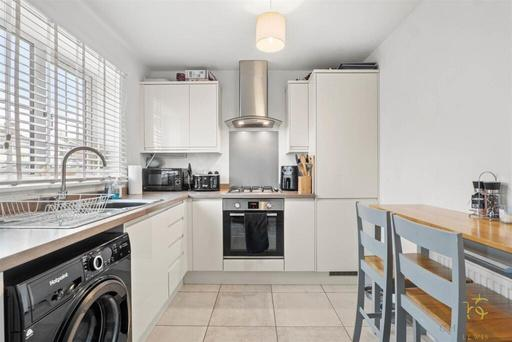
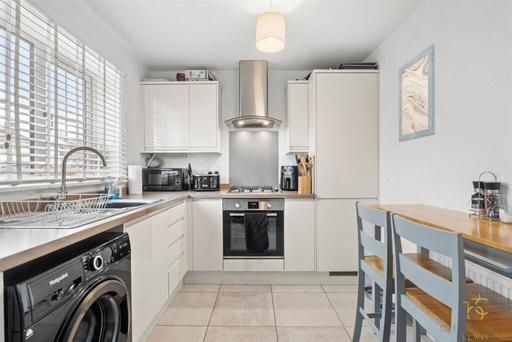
+ wall art [398,43,436,143]
